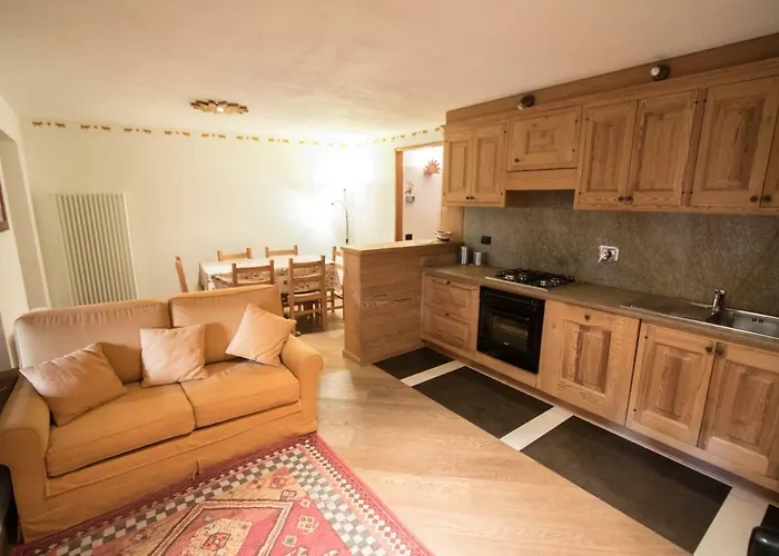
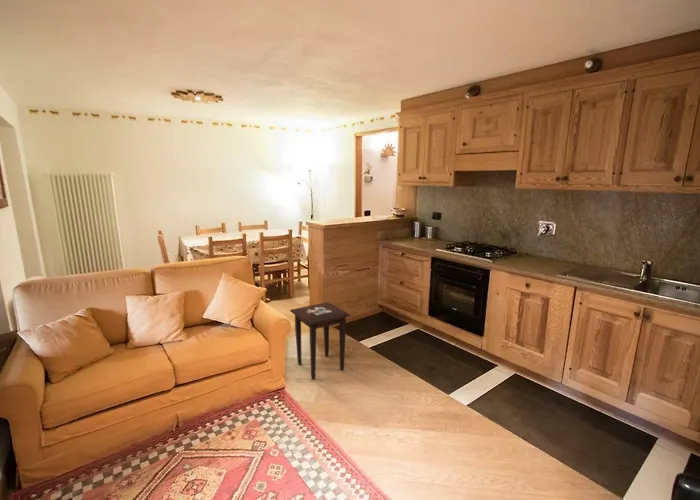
+ side table [289,301,352,380]
